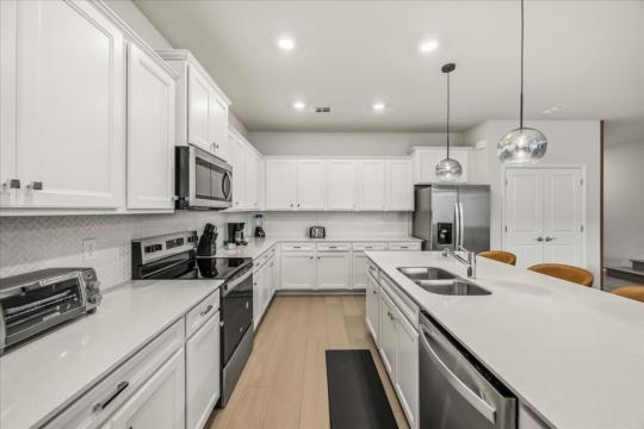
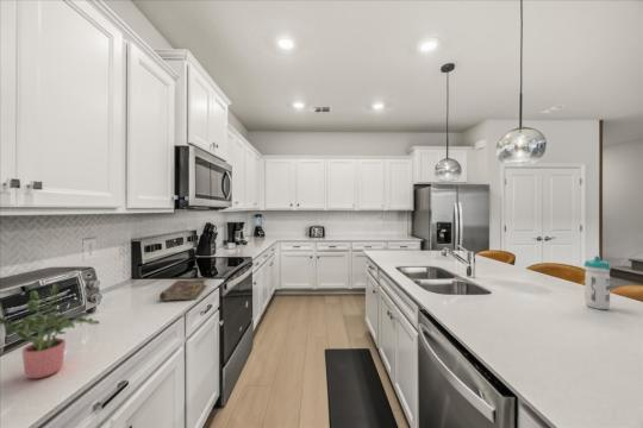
+ water bottle [583,254,612,310]
+ book [158,278,208,302]
+ potted plant [0,282,101,379]
